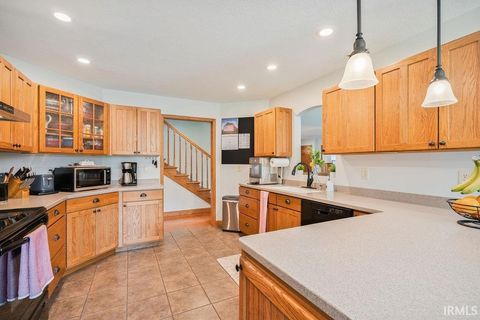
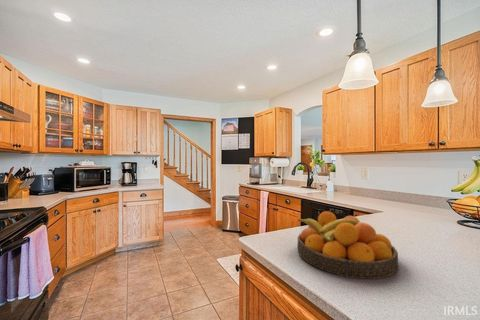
+ fruit bowl [296,210,399,280]
